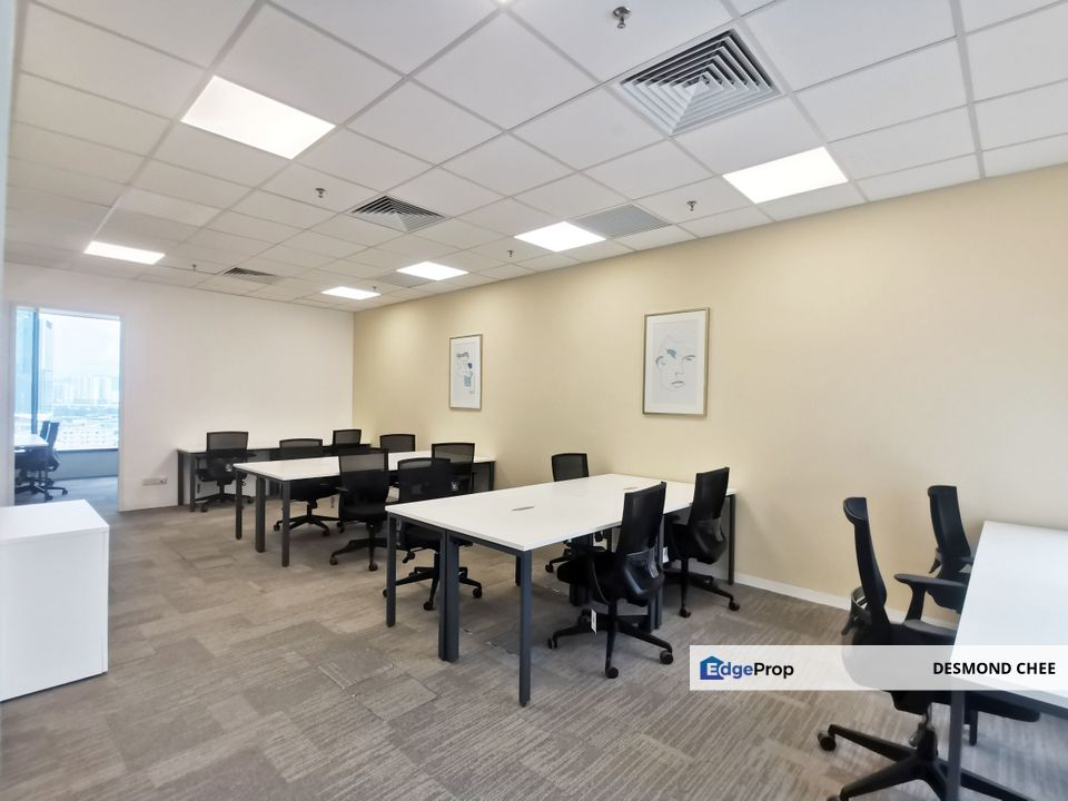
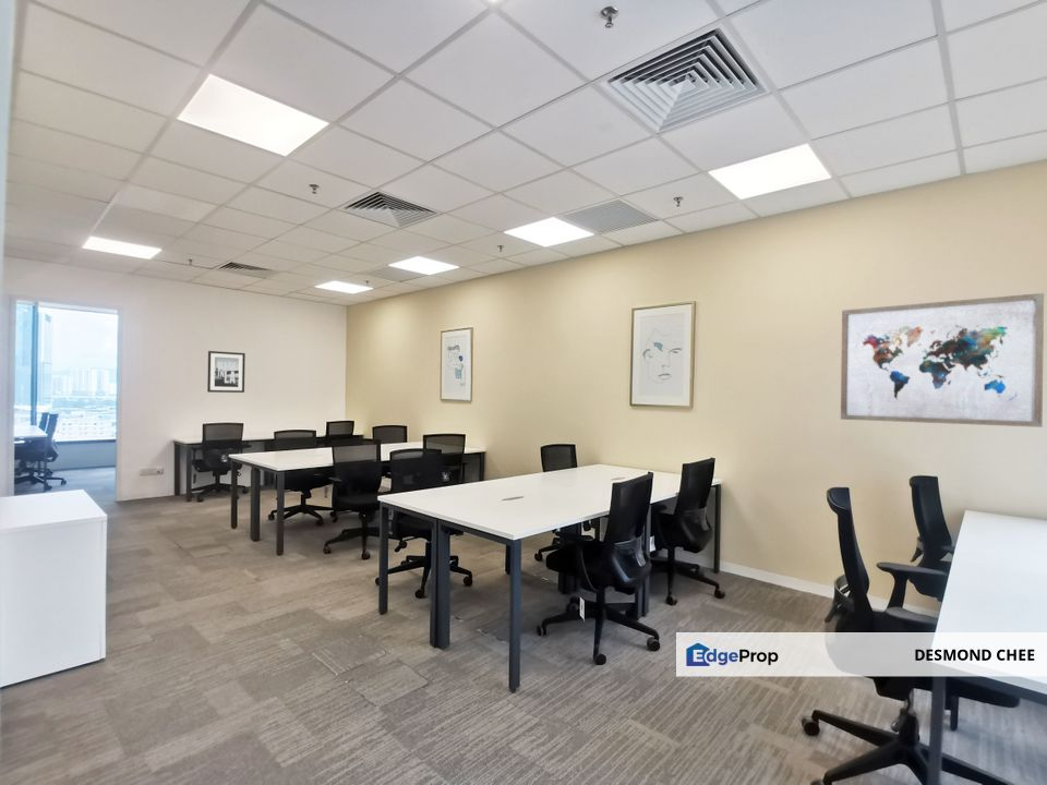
+ wall art [206,350,246,394]
+ wall art [840,292,1045,428]
